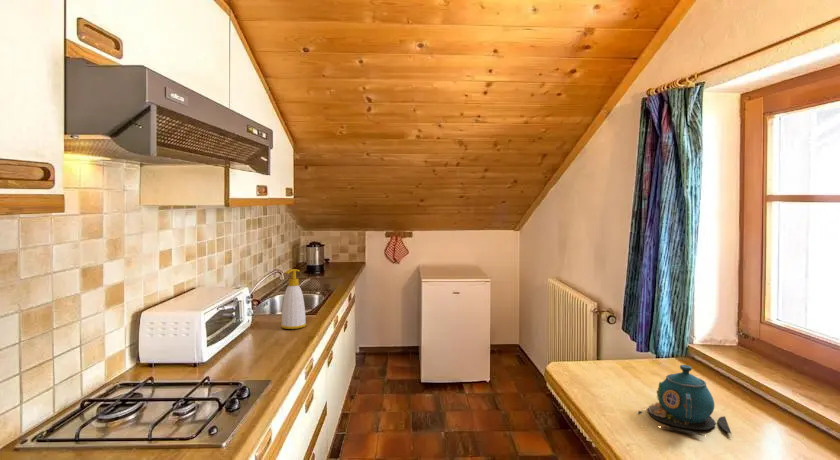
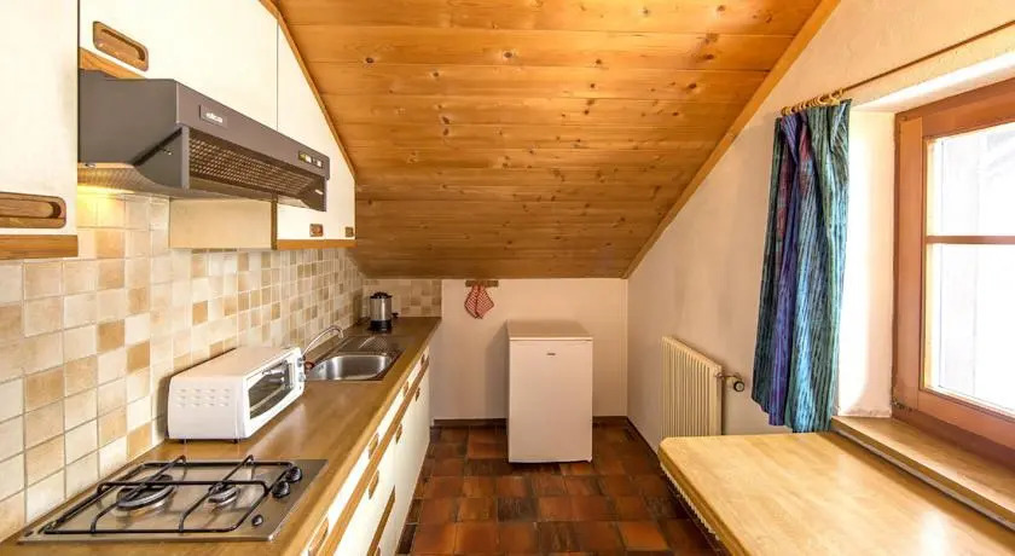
- soap bottle [280,268,307,330]
- teapot [637,364,732,437]
